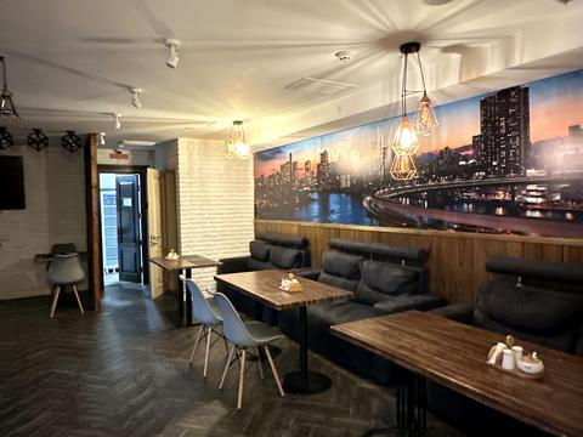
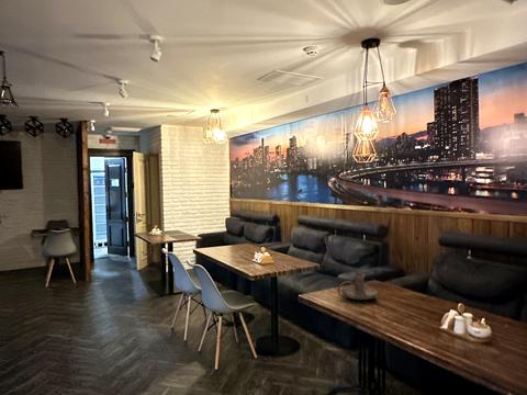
+ candle holder [337,272,379,301]
